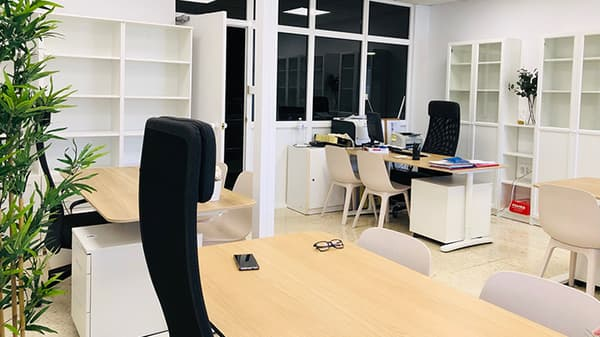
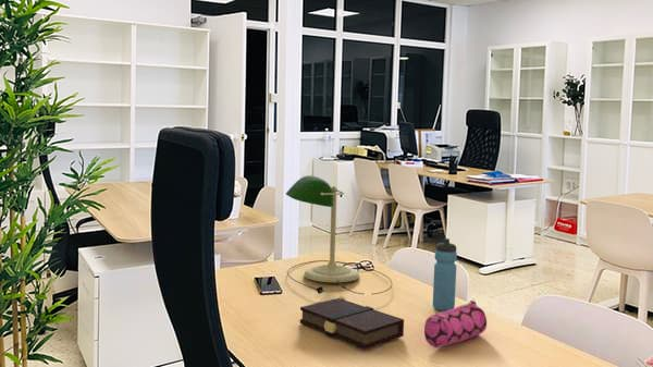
+ water bottle [432,237,458,311]
+ book [299,297,405,351]
+ desk lamp [285,174,393,295]
+ pencil case [423,299,488,348]
